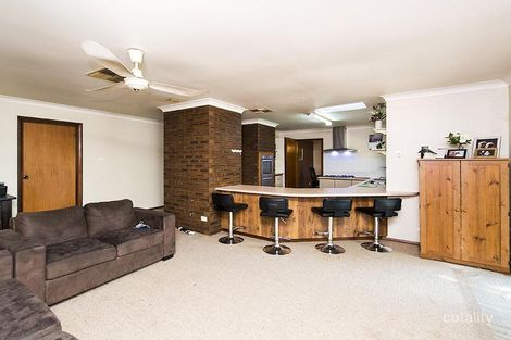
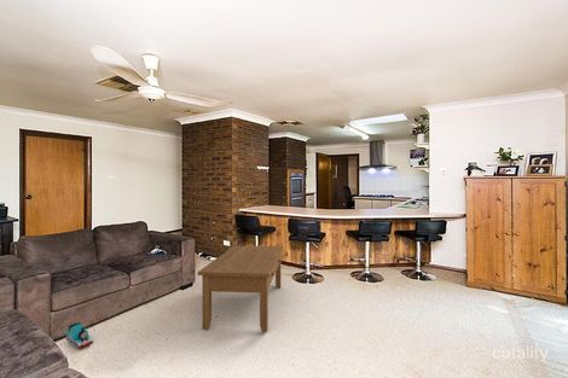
+ toy train [65,321,94,349]
+ coffee table [197,244,285,333]
